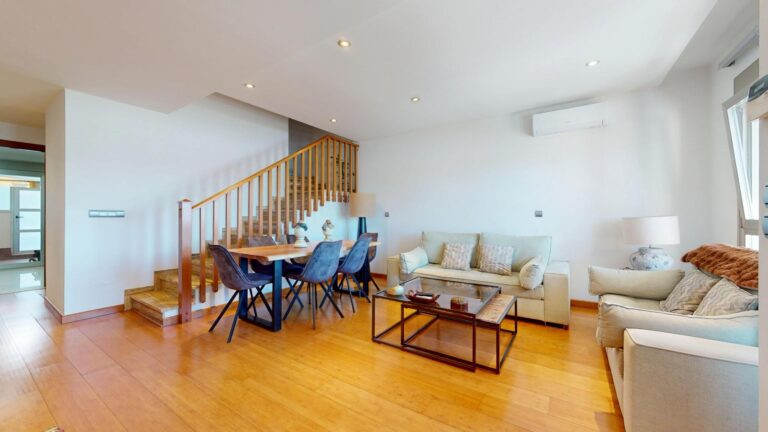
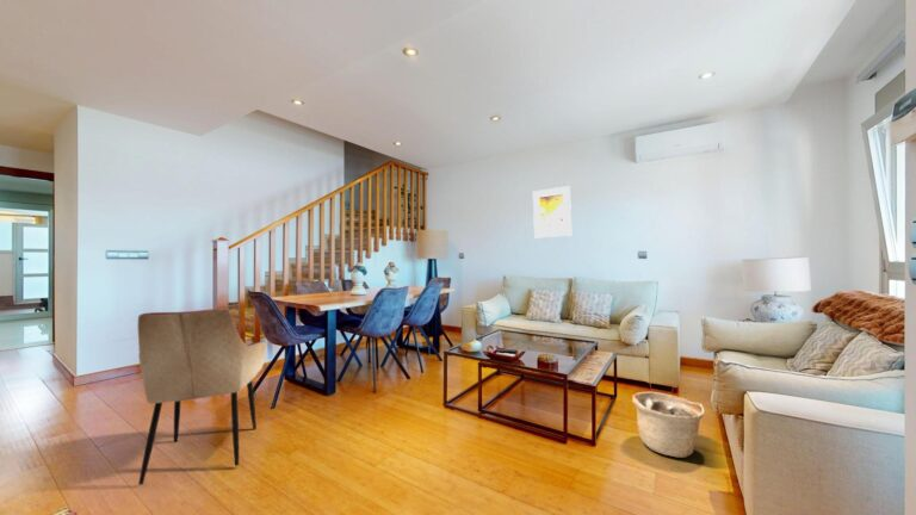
+ armchair [137,308,267,486]
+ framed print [532,185,572,238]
+ basket [631,391,706,459]
